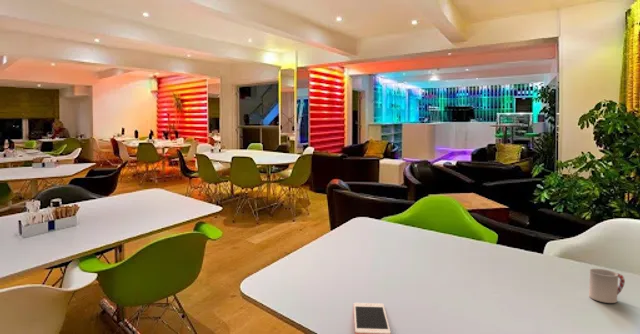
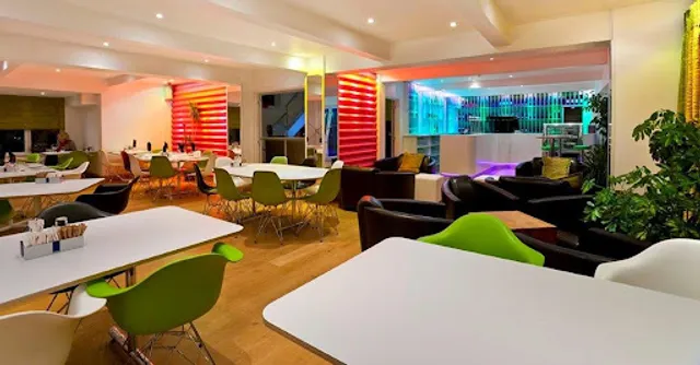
- cup [588,268,626,304]
- cell phone [353,302,392,334]
